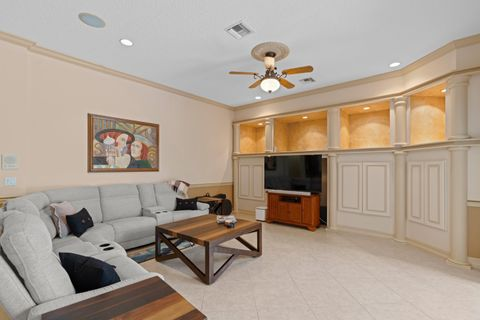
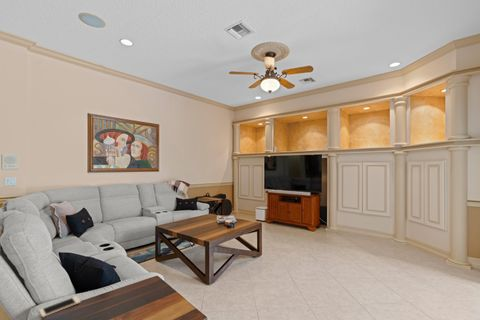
+ cell phone [38,295,82,318]
